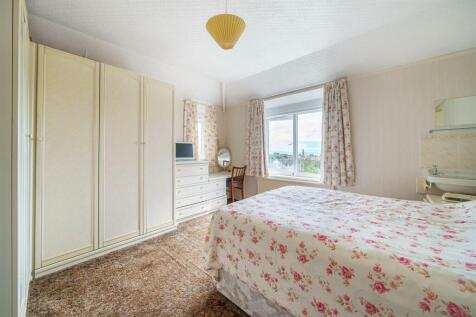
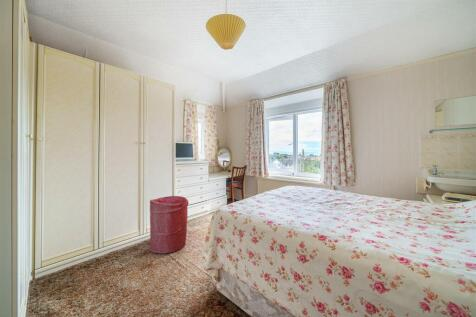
+ laundry hamper [148,195,190,254]
